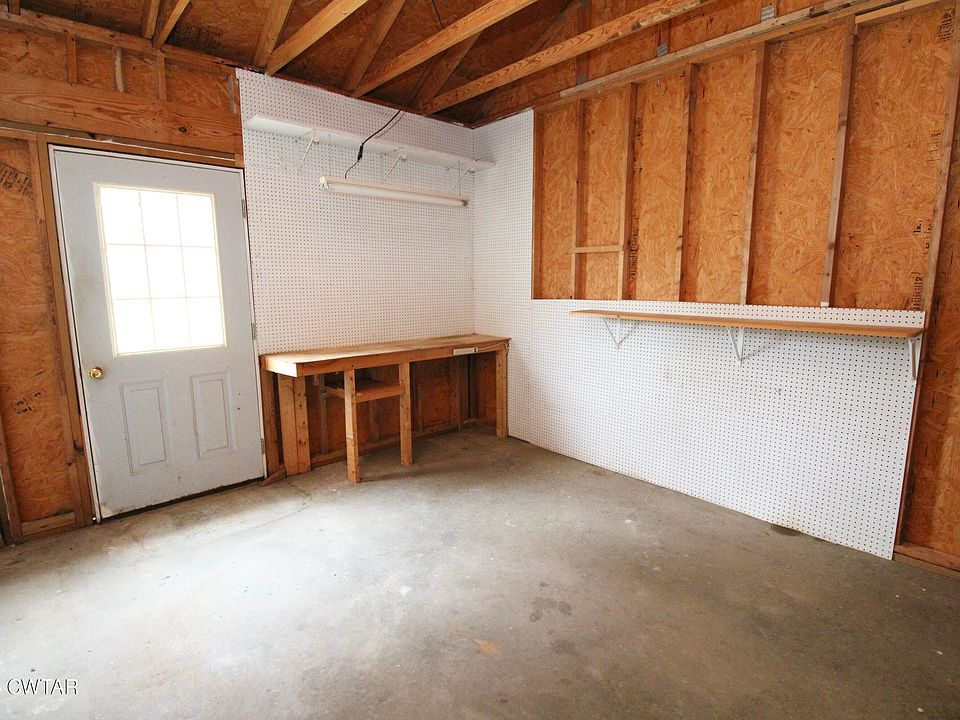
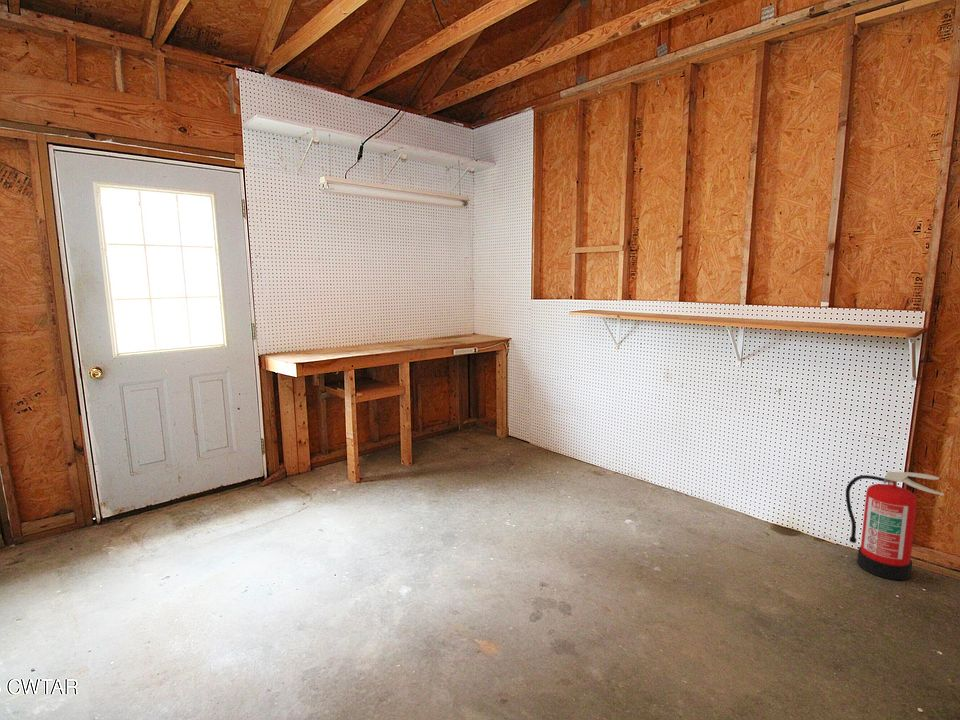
+ fire extinguisher [845,470,945,581]
